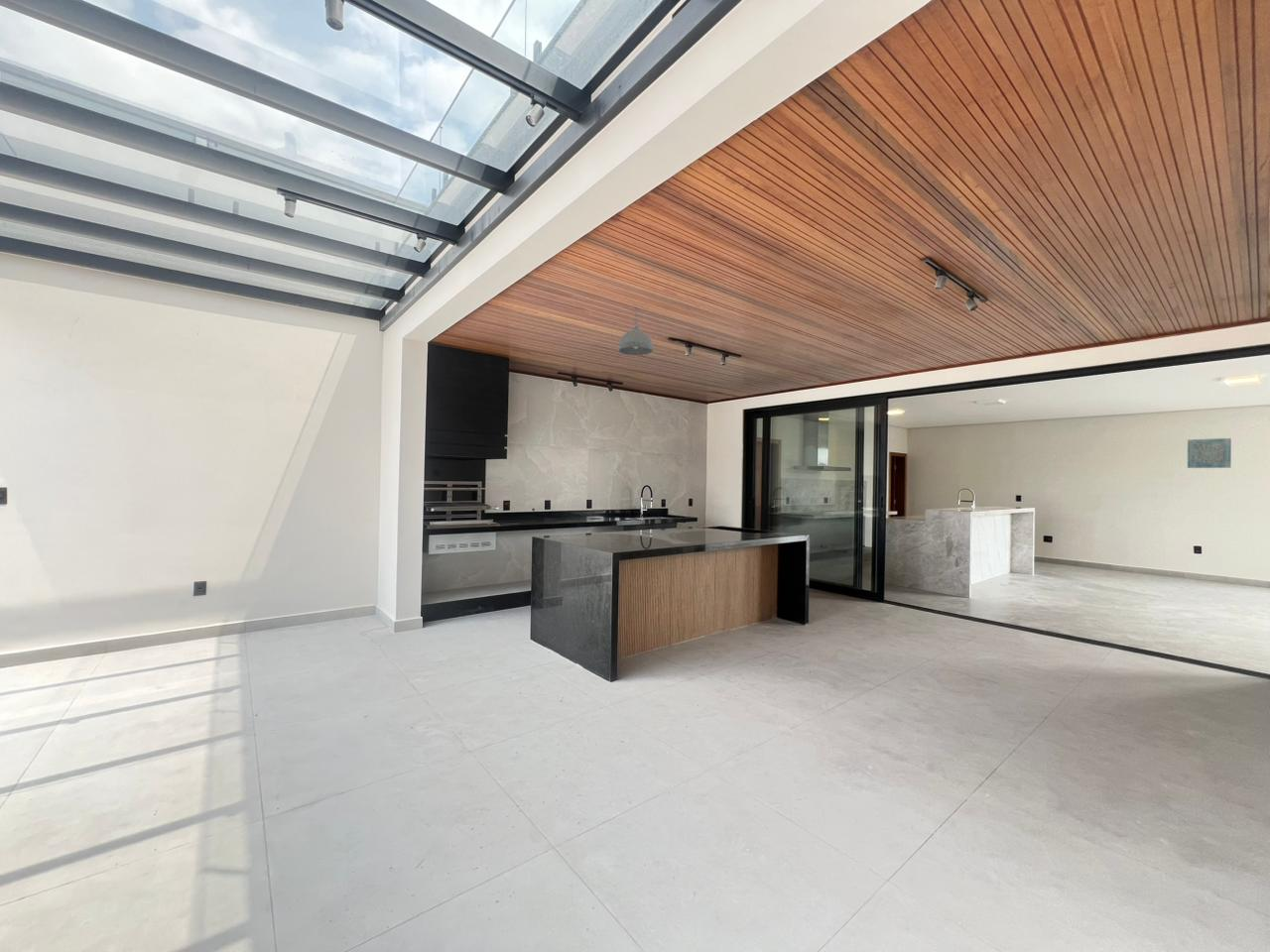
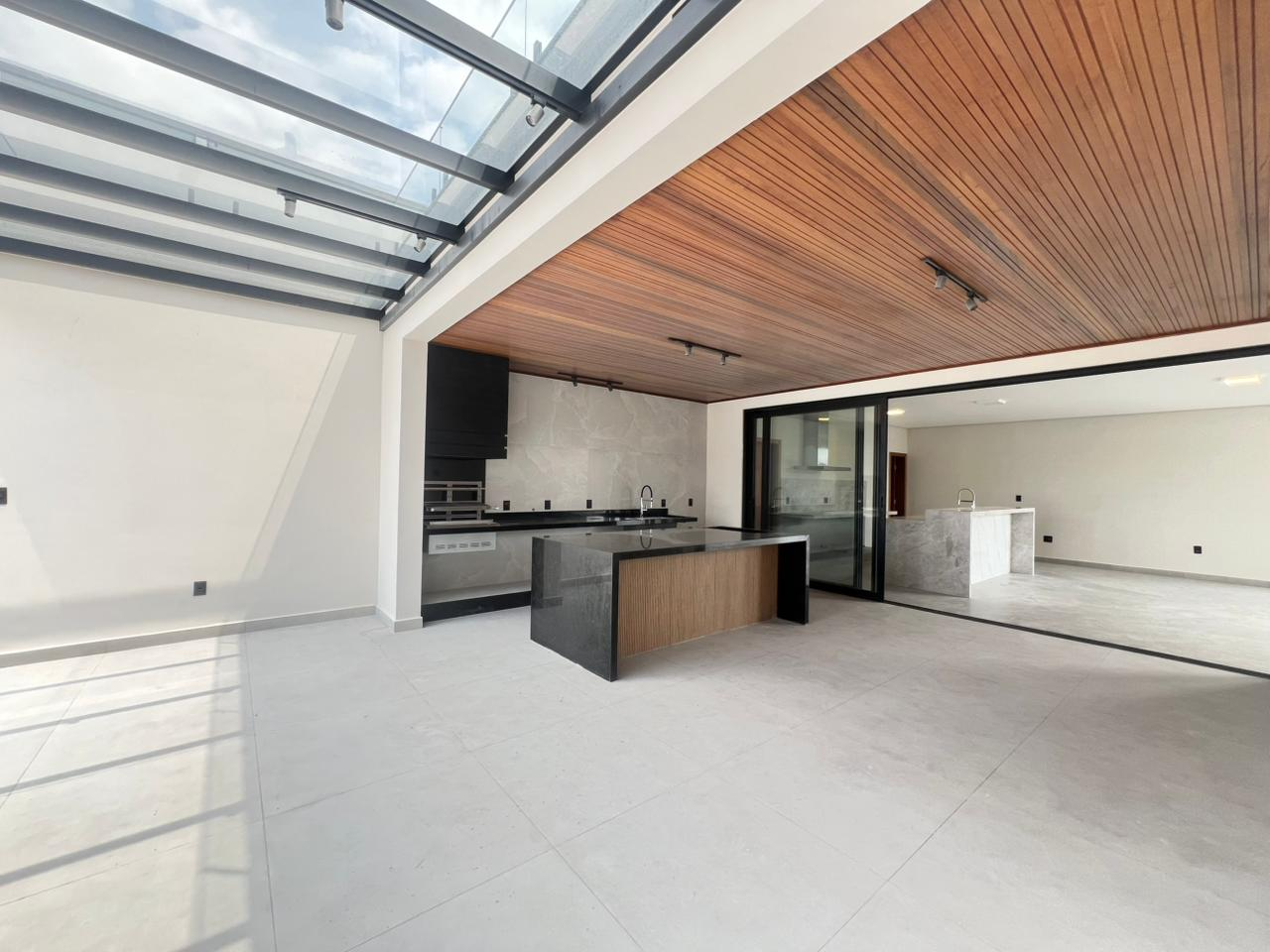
- pendant light [617,304,654,356]
- wall art [1187,437,1232,469]
